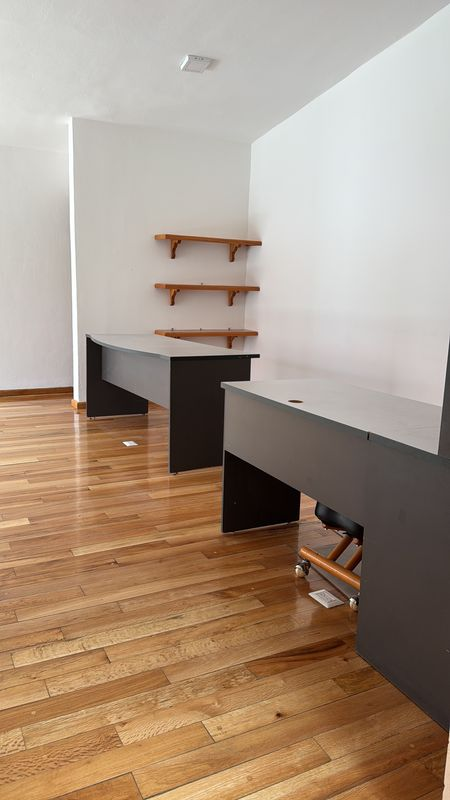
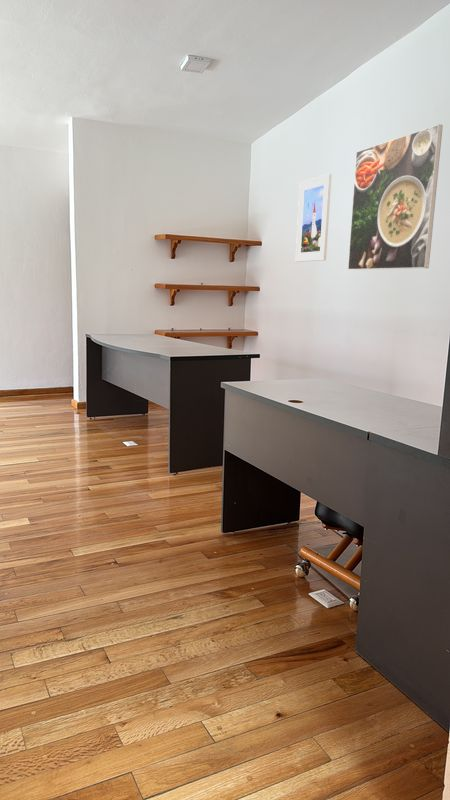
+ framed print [347,123,444,271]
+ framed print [295,173,332,263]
